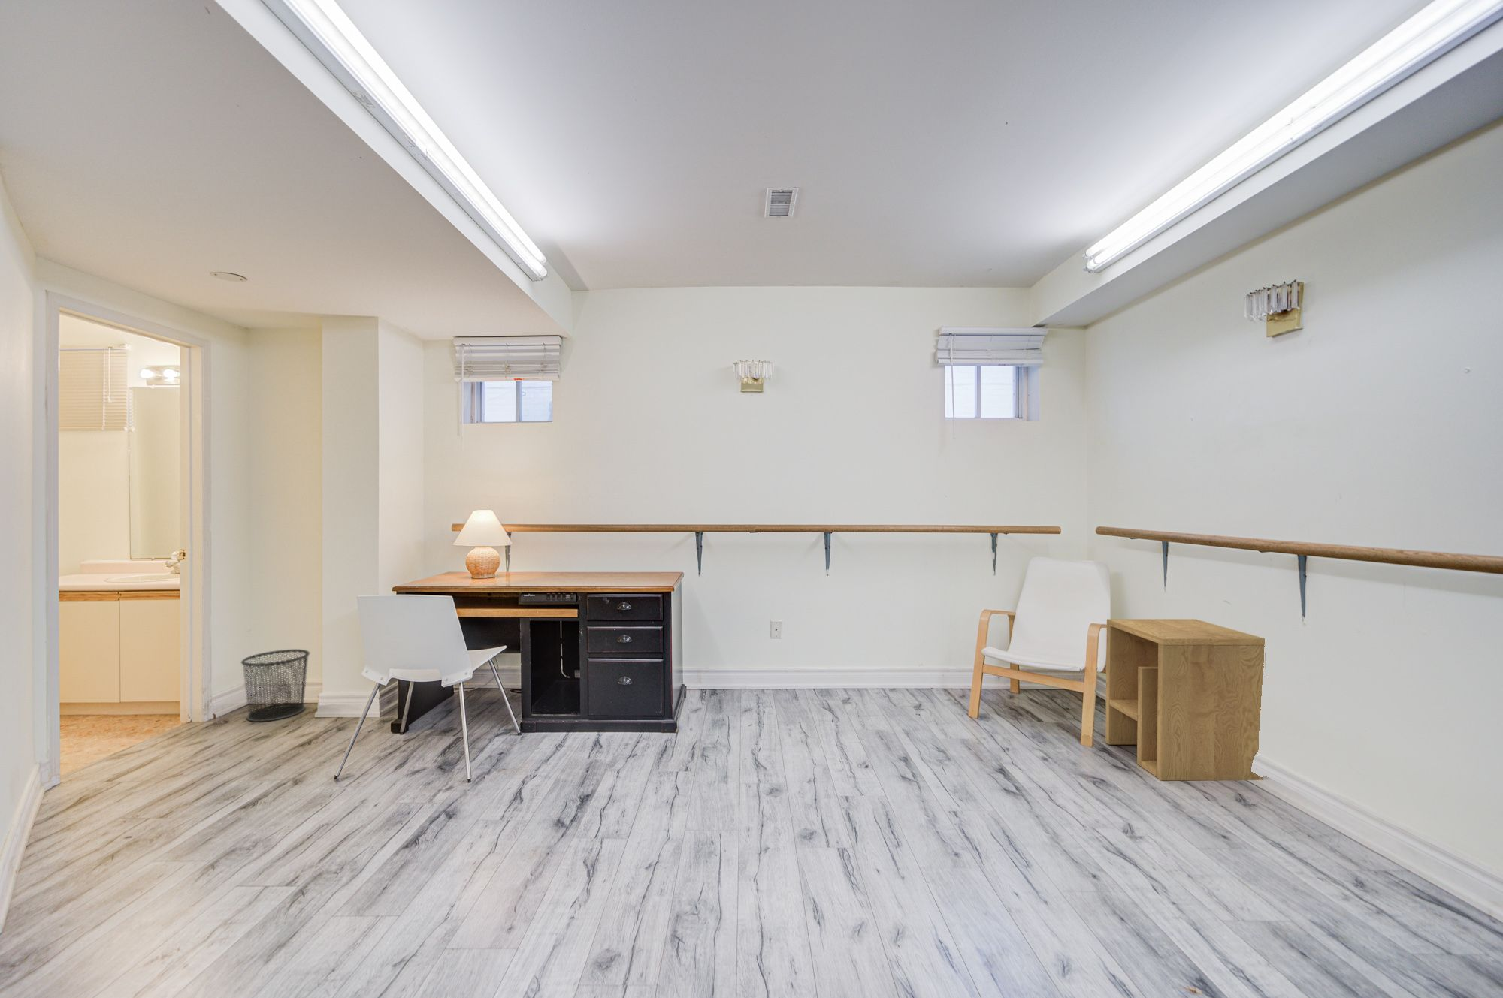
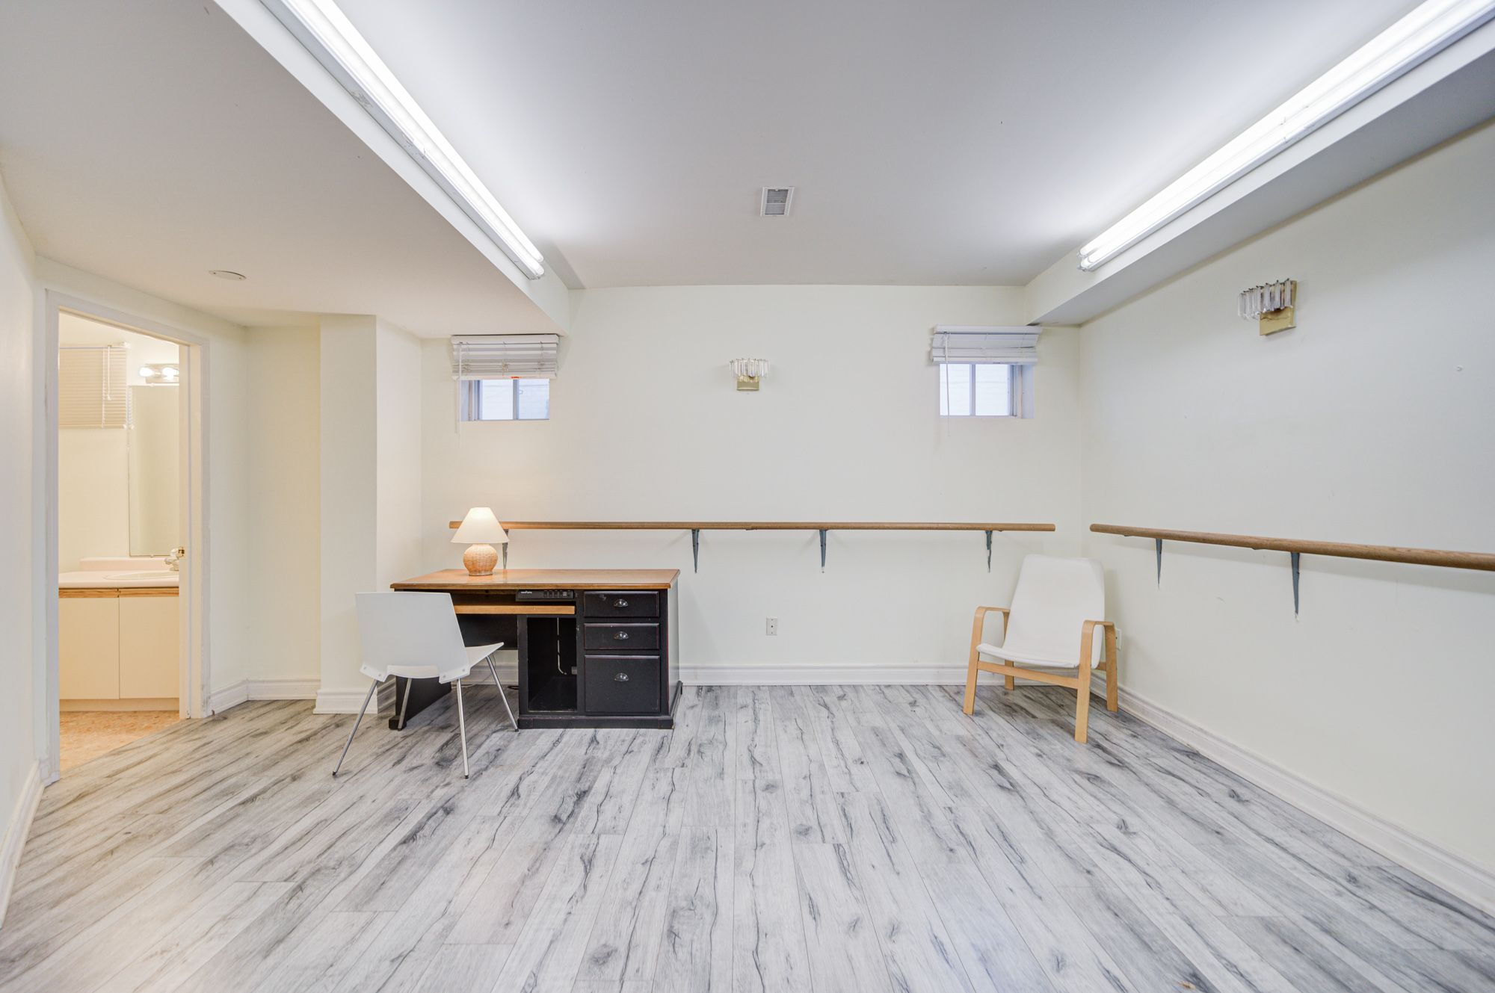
- waste bin [241,649,311,723]
- side table [1105,618,1266,781]
